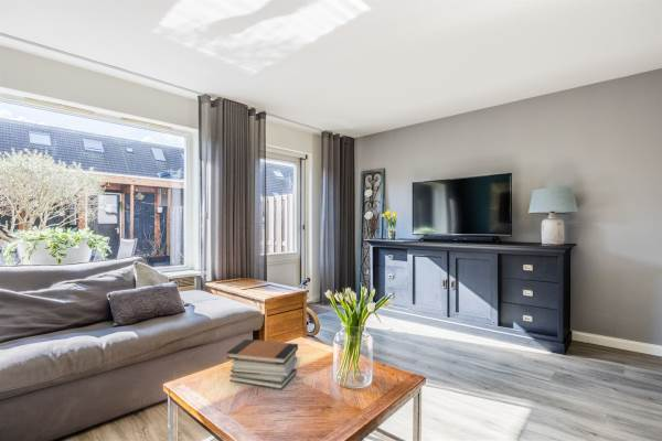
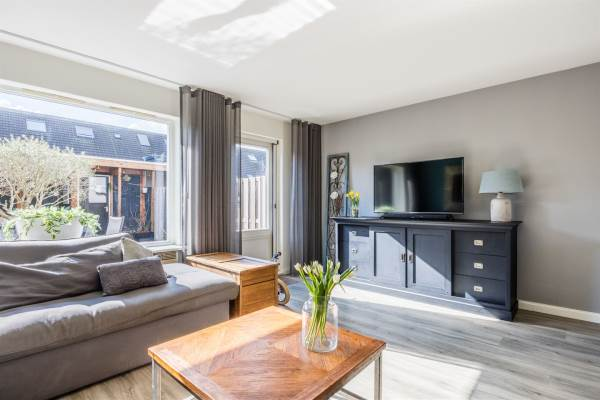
- book stack [226,338,299,390]
